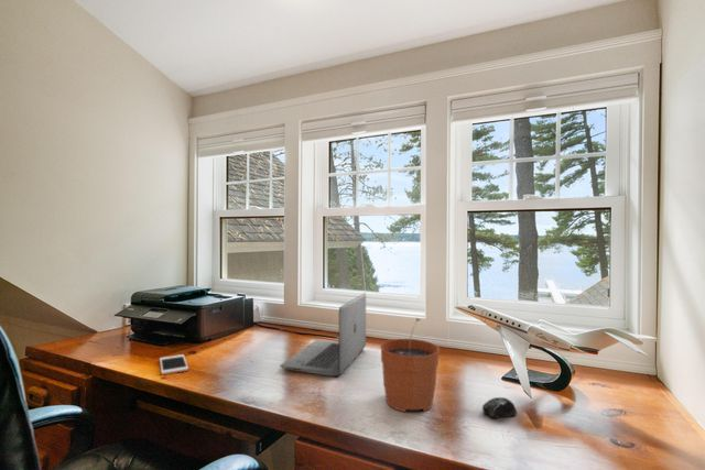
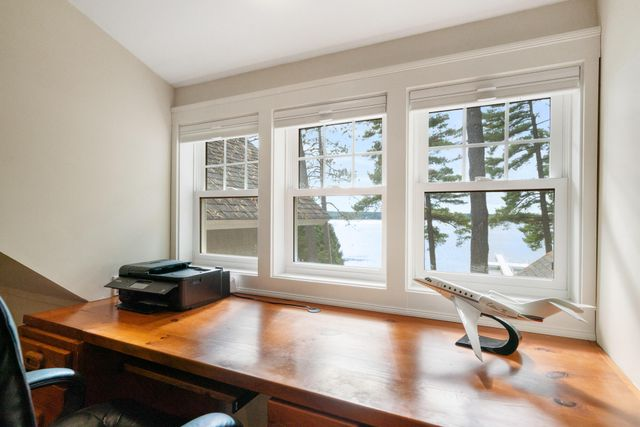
- plant pot [379,317,441,413]
- laptop [279,292,367,378]
- computer mouse [481,396,518,419]
- cell phone [159,353,189,375]
